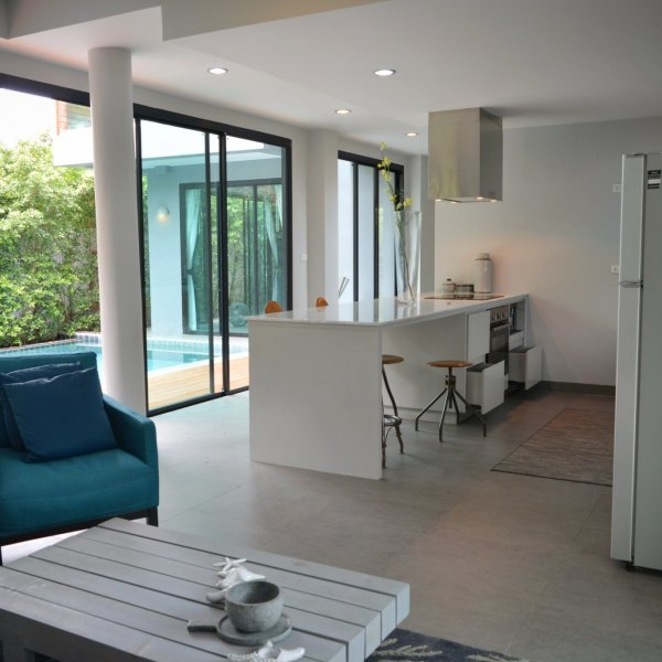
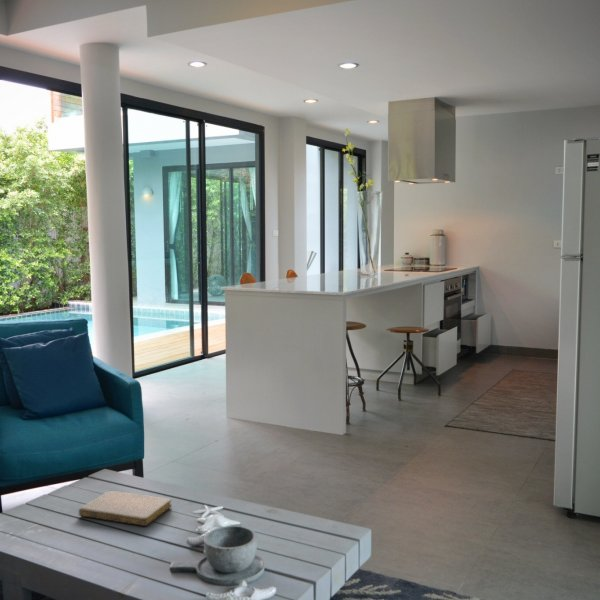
+ notebook [78,490,173,527]
